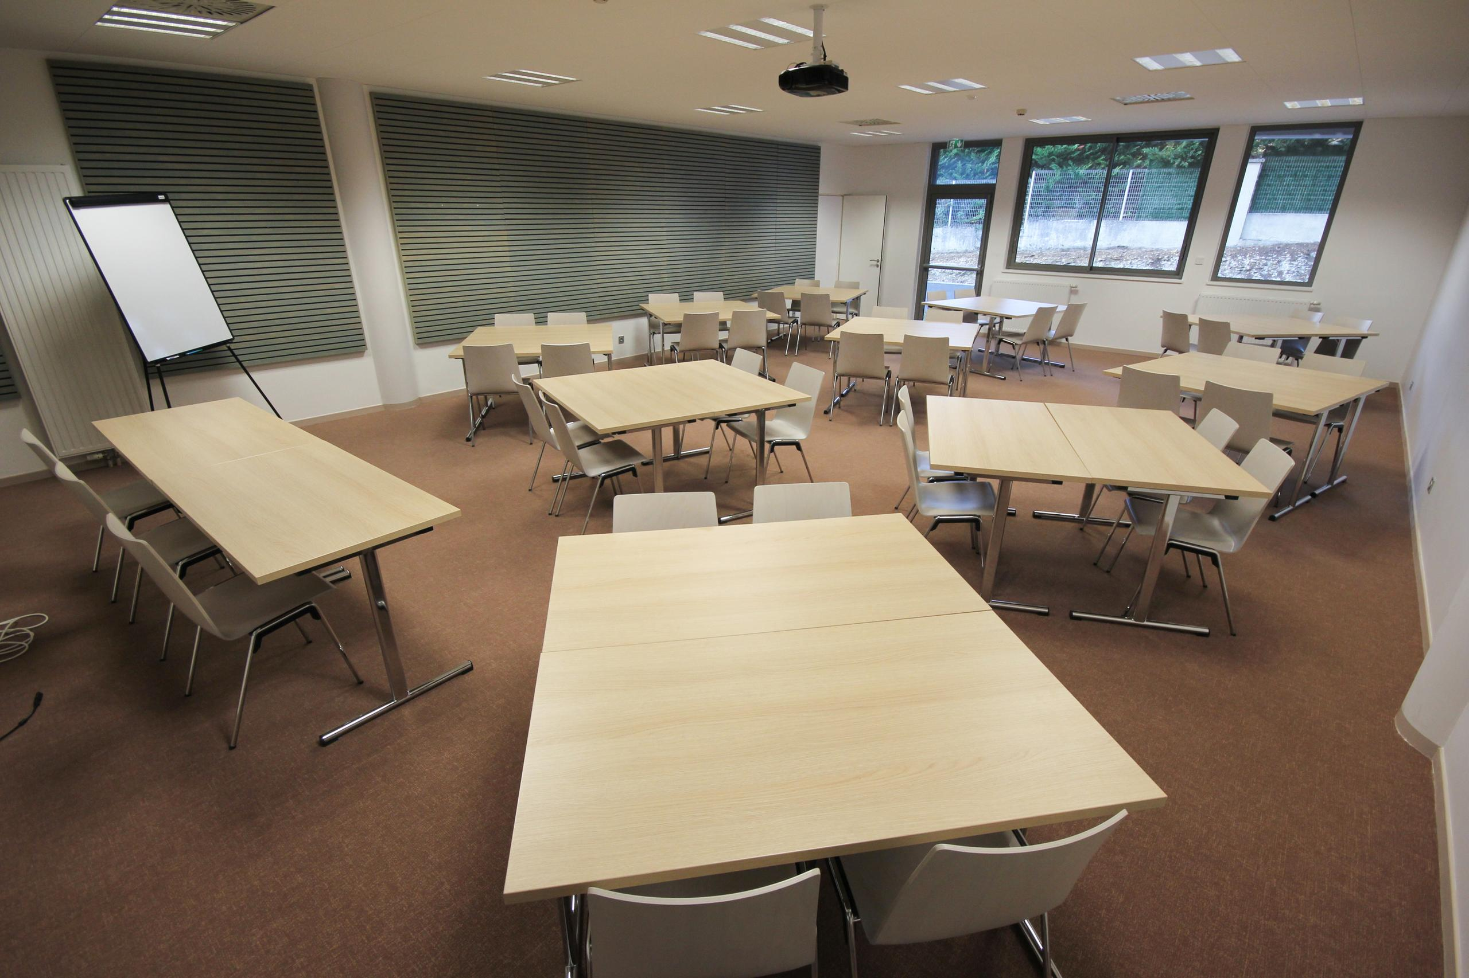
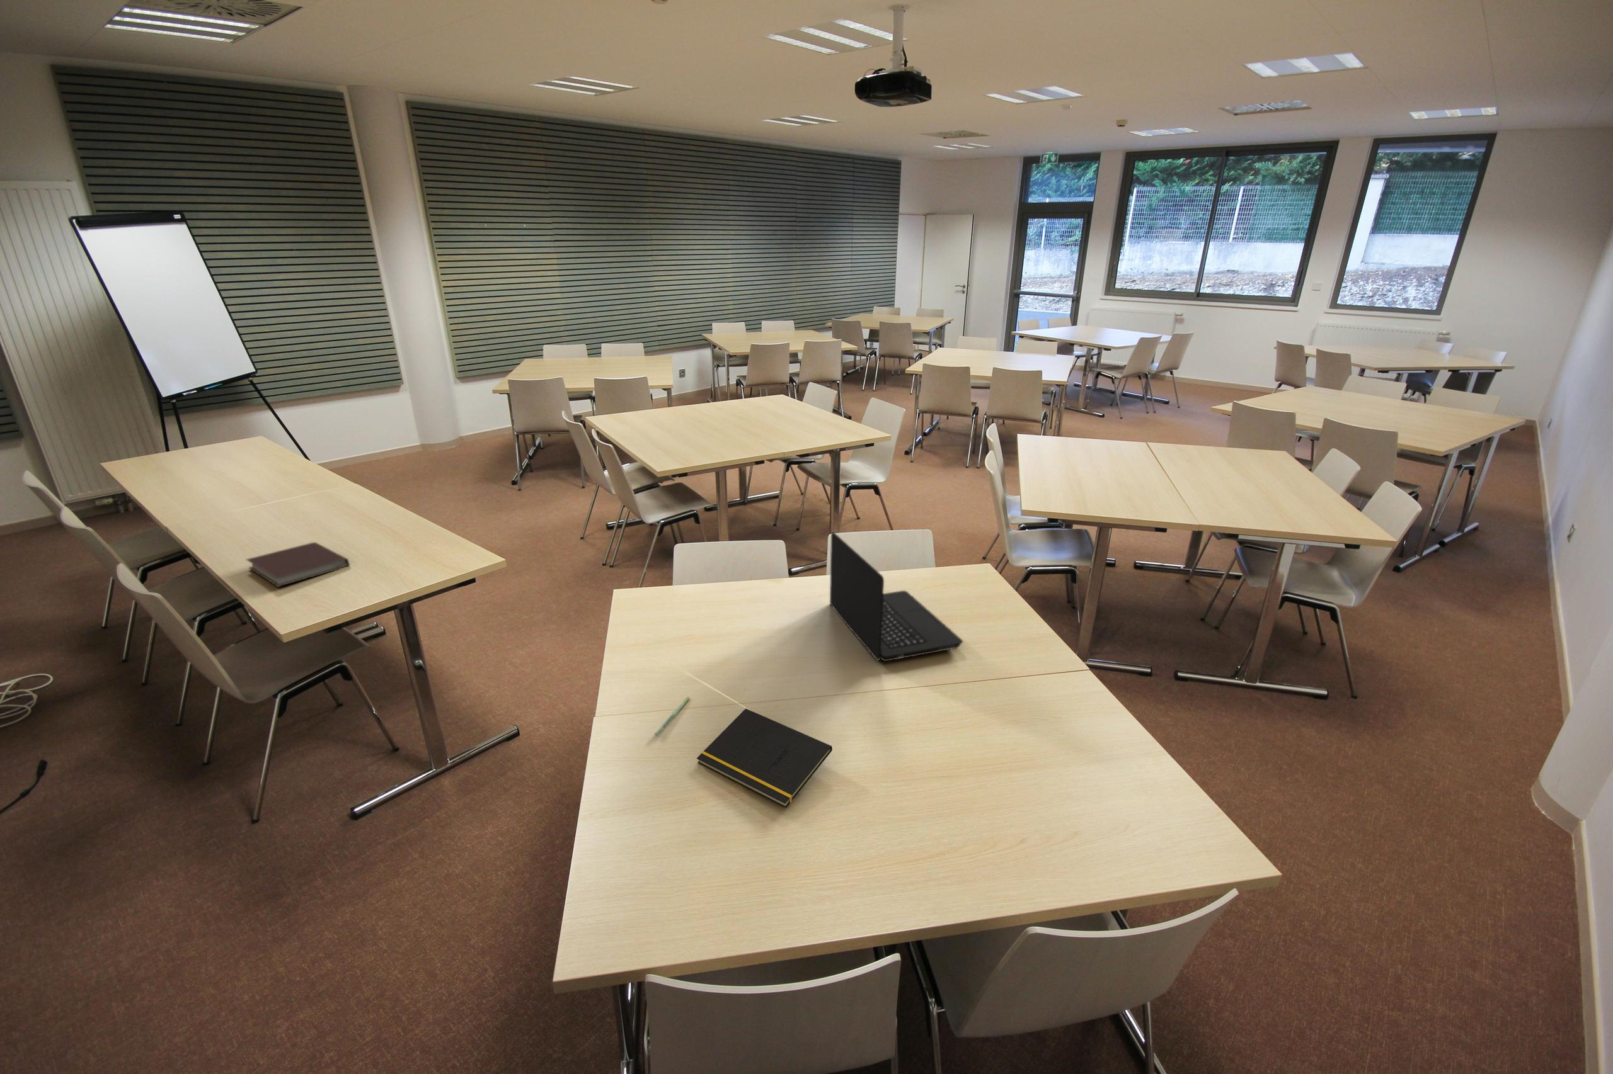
+ laptop [829,531,964,662]
+ notepad [697,708,833,809]
+ pen [655,696,691,736]
+ notebook [245,542,350,587]
